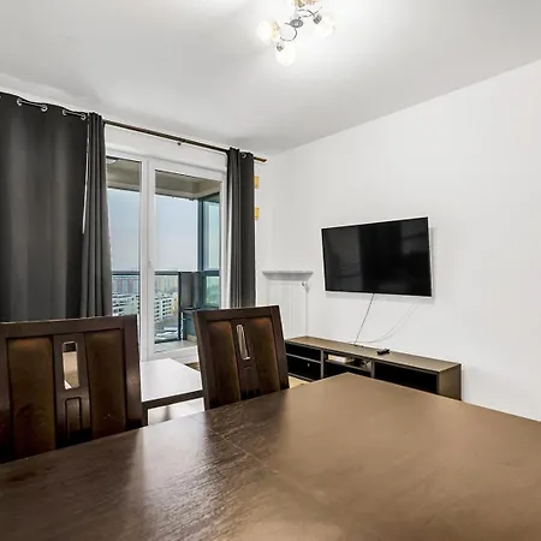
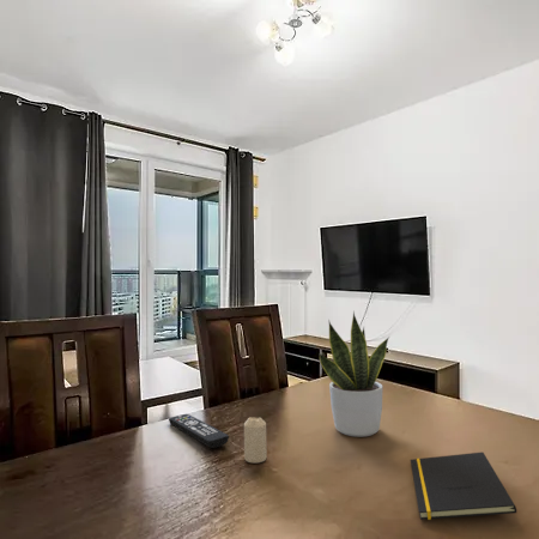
+ remote control [168,413,230,449]
+ potted plant [319,309,389,438]
+ notepad [410,452,517,521]
+ candle [243,416,268,465]
